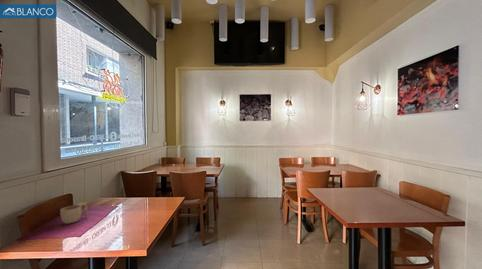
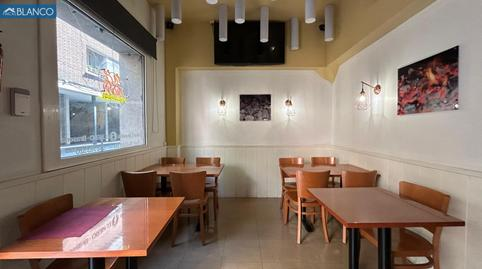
- cup [59,201,89,225]
